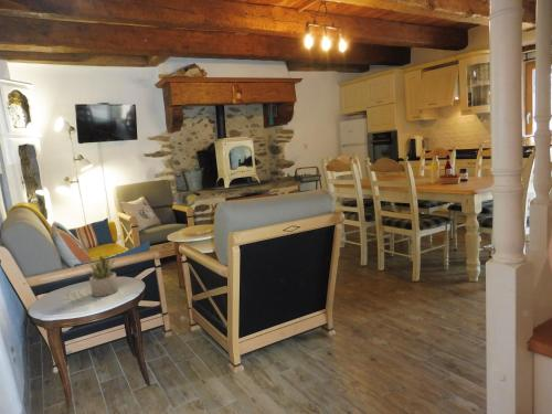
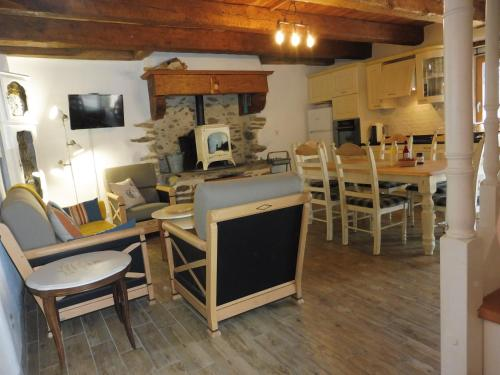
- succulent plant [86,253,119,298]
